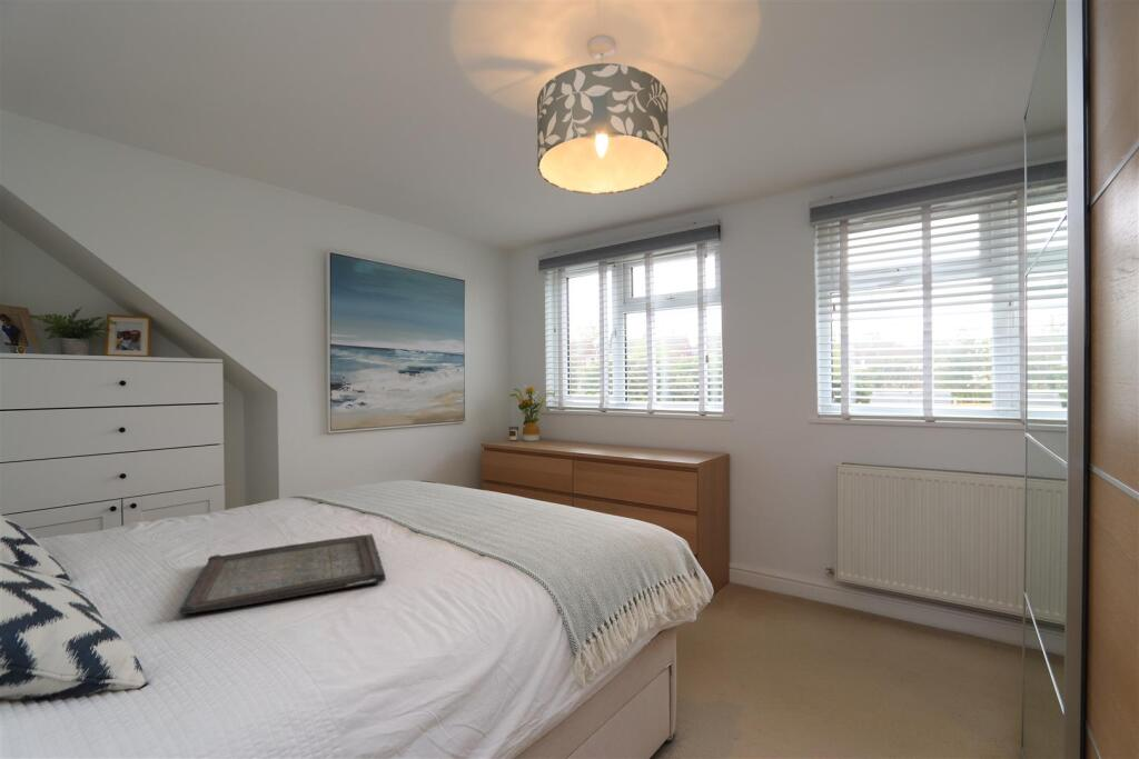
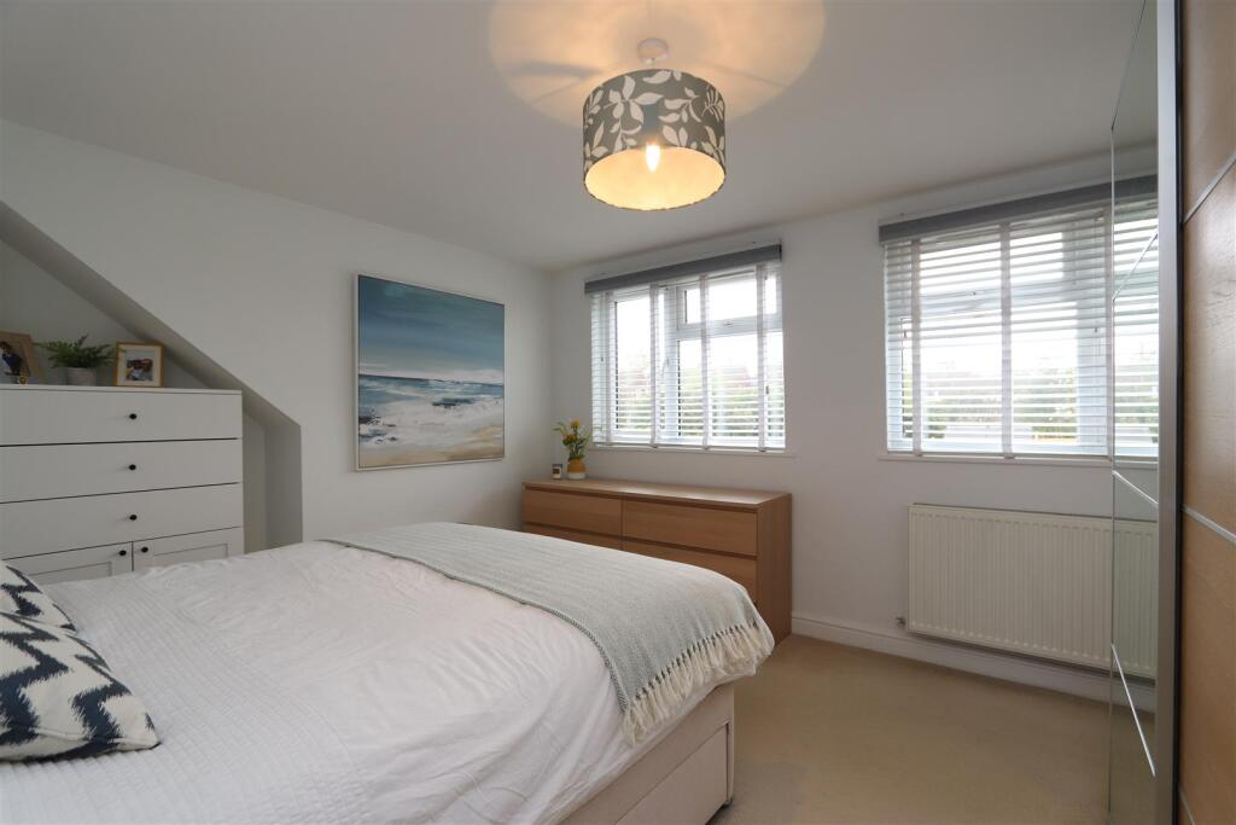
- serving tray [178,533,387,616]
